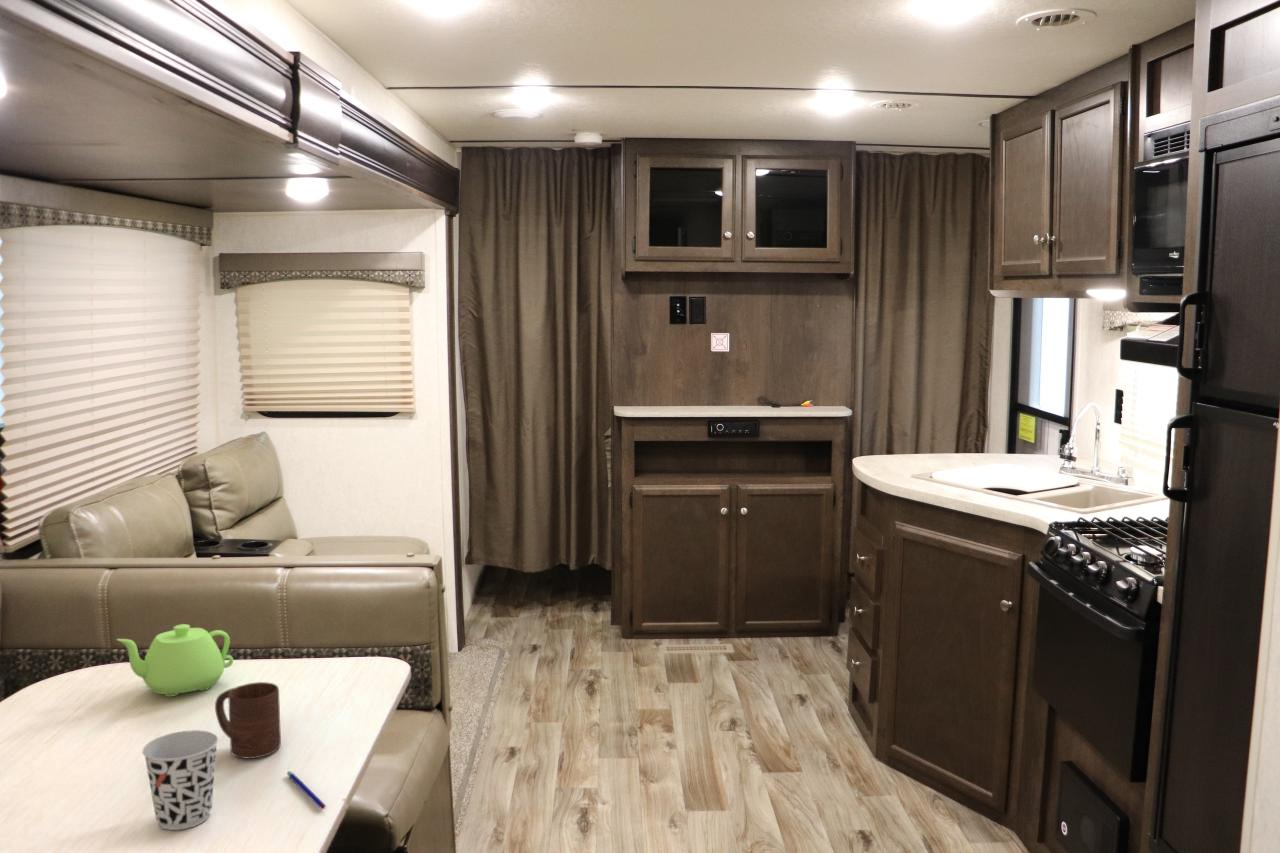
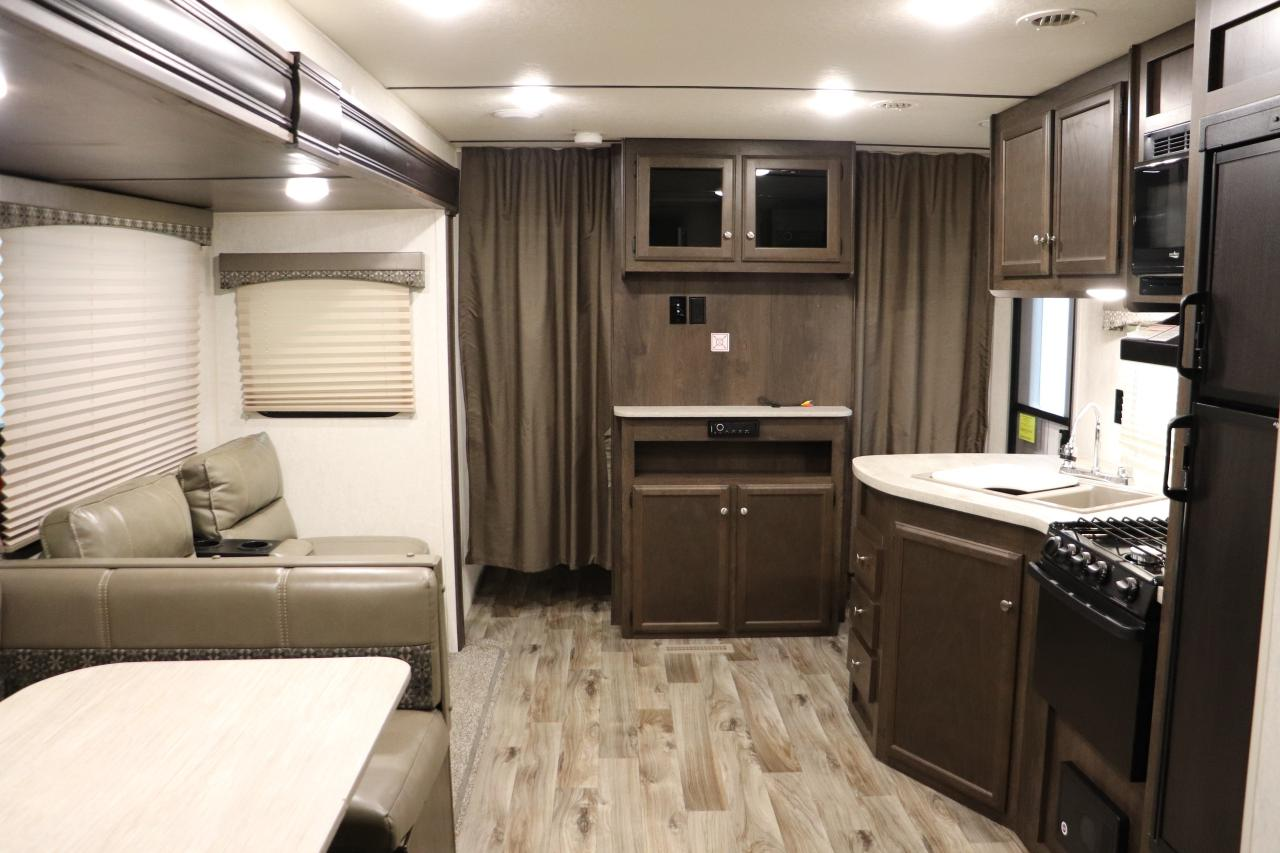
- teapot [115,623,234,698]
- pen [286,770,327,810]
- cup [214,681,282,759]
- cup [141,729,219,831]
